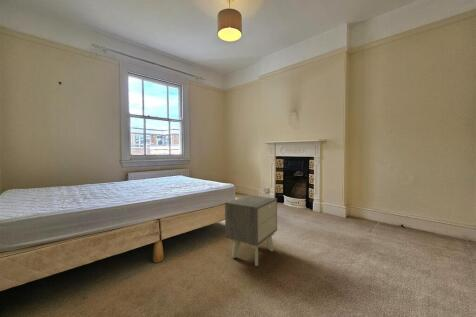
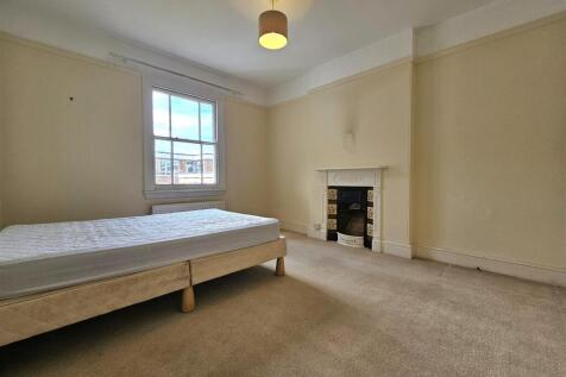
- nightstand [224,194,278,267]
